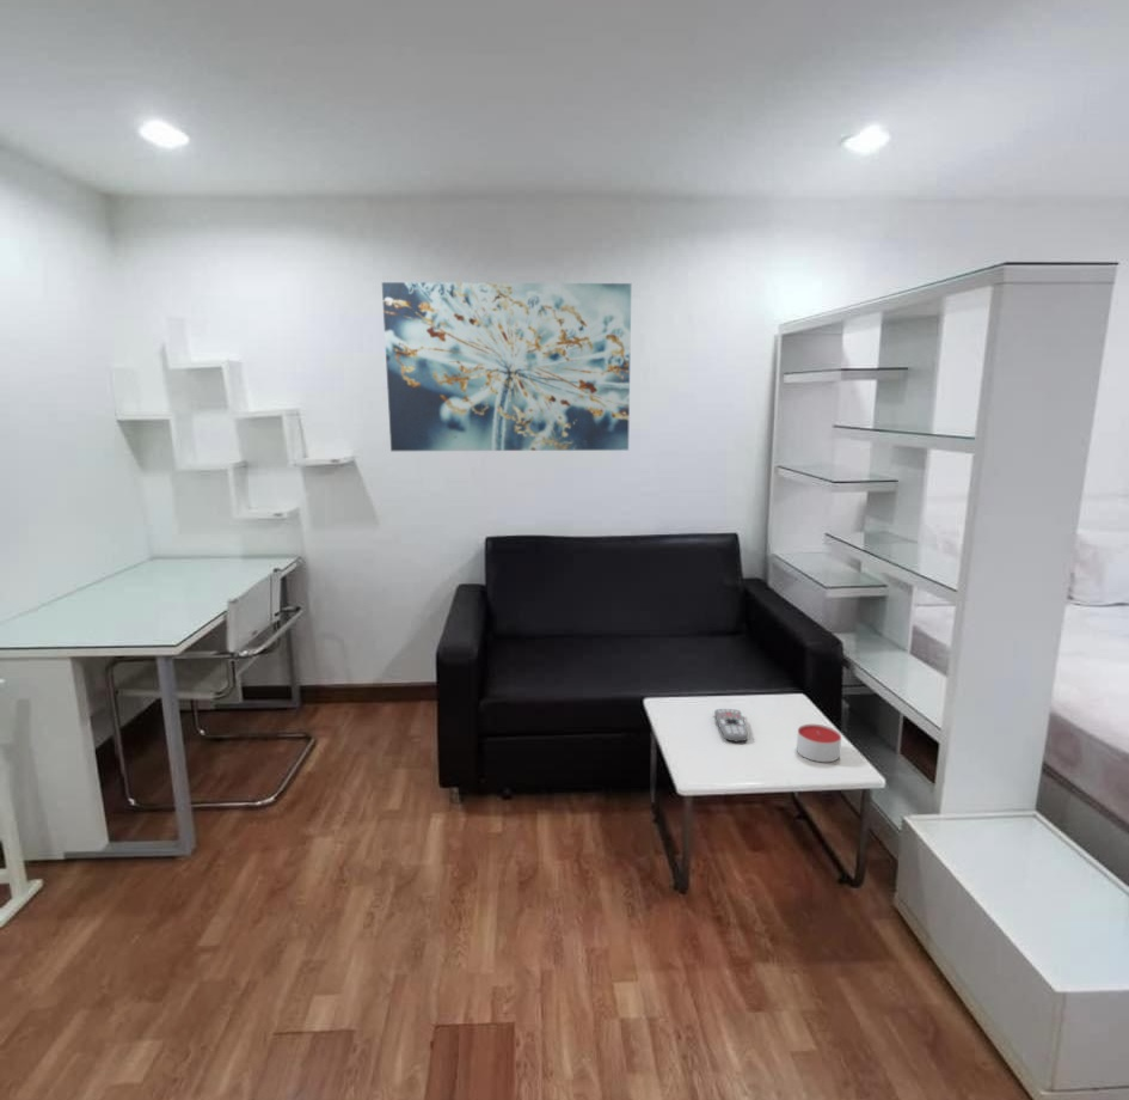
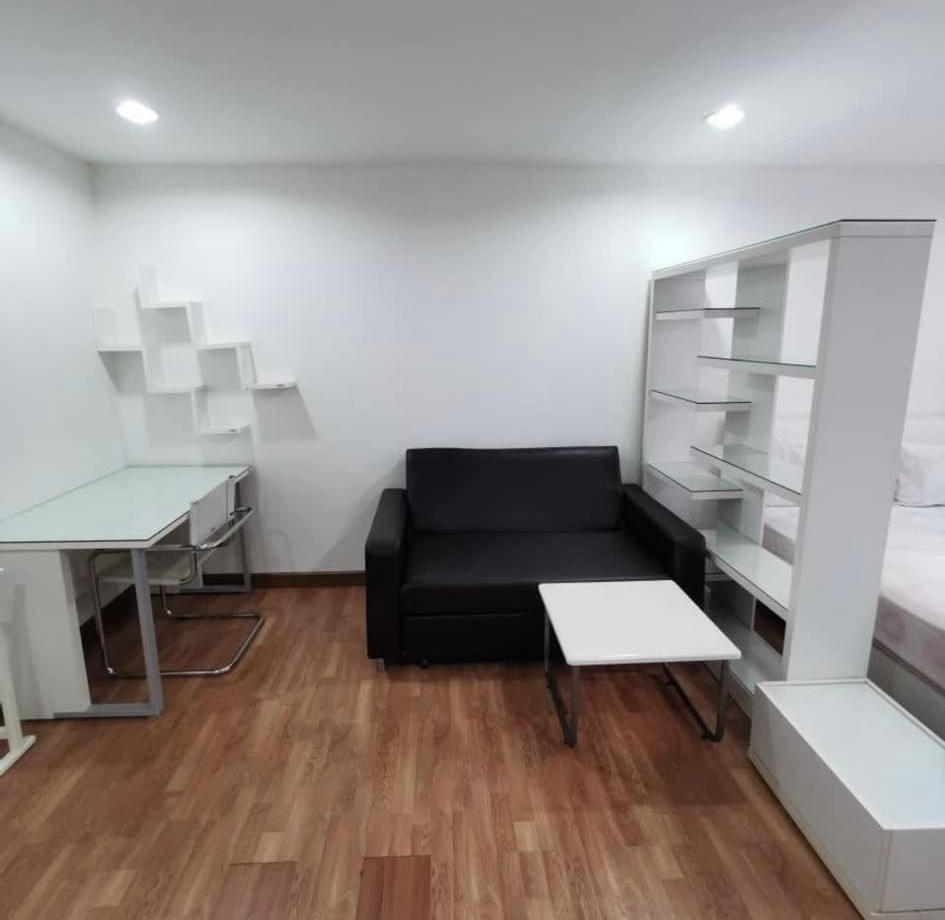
- remote control [713,708,749,742]
- wall art [381,281,632,452]
- candle [796,723,842,763]
